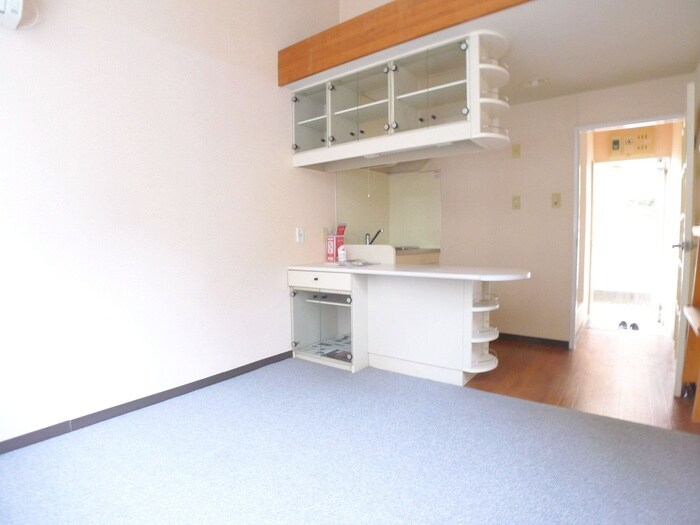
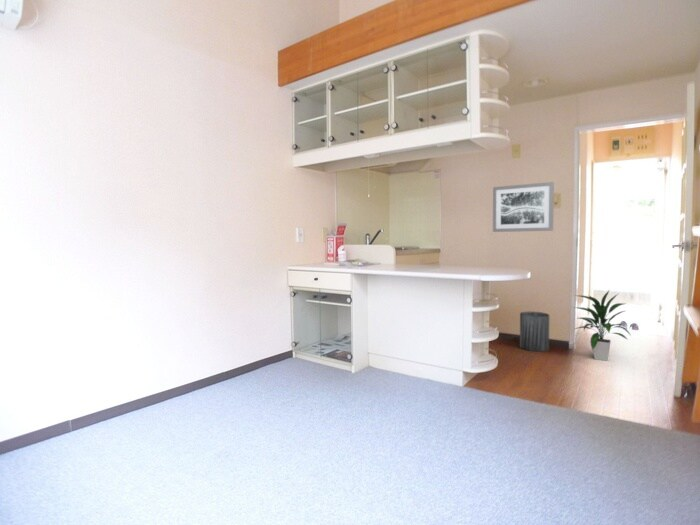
+ trash can [519,311,550,352]
+ indoor plant [570,288,632,362]
+ wall art [492,181,555,233]
